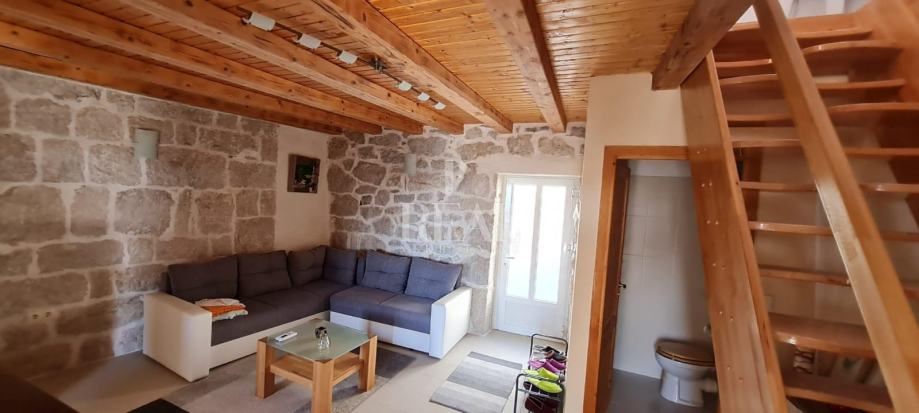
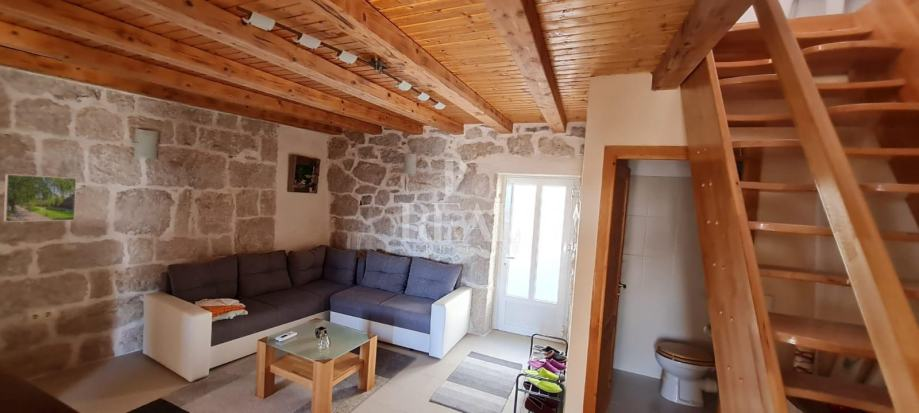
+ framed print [3,173,78,223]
